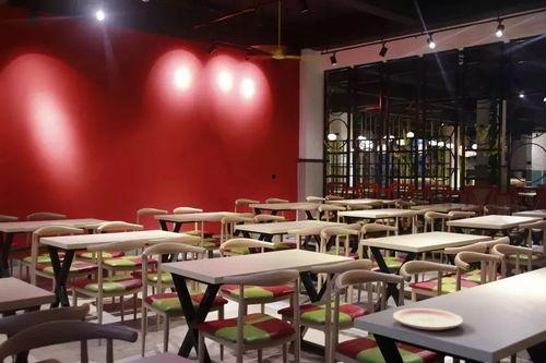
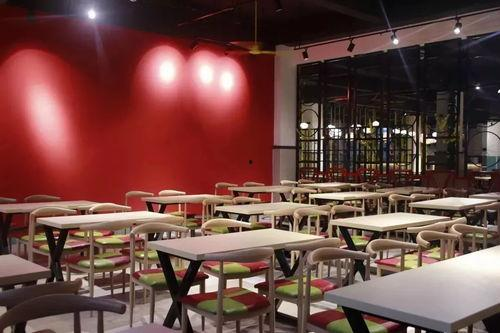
- plate [392,307,464,331]
